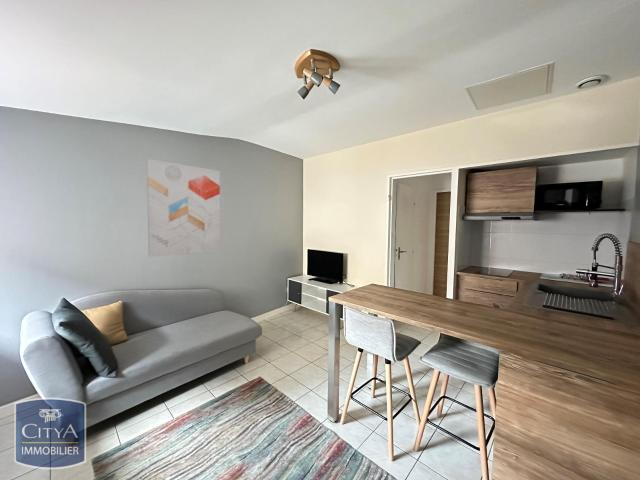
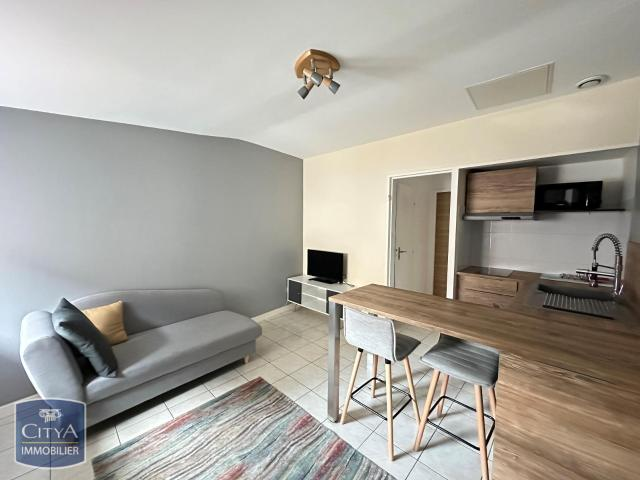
- wall art [146,158,221,258]
